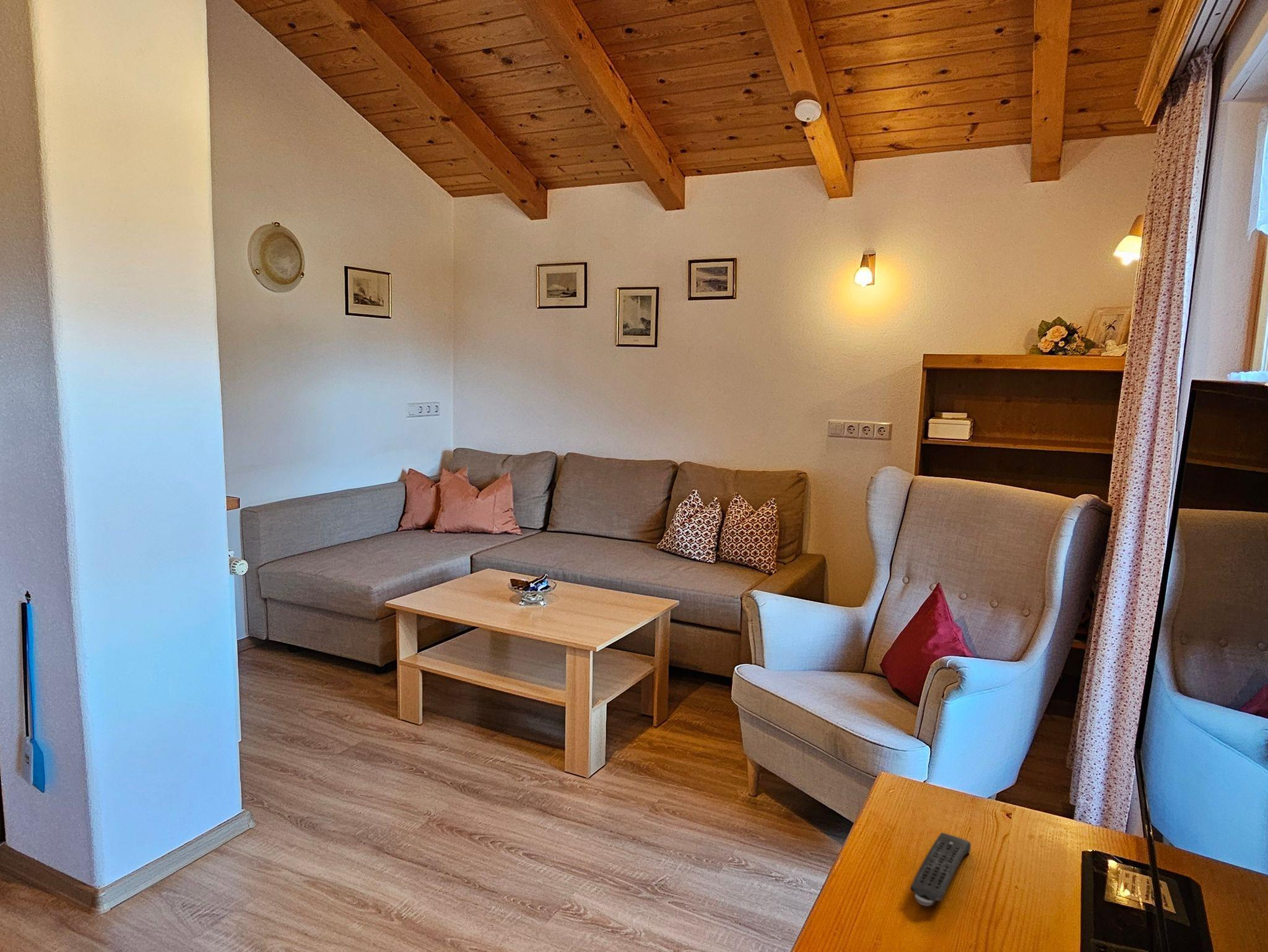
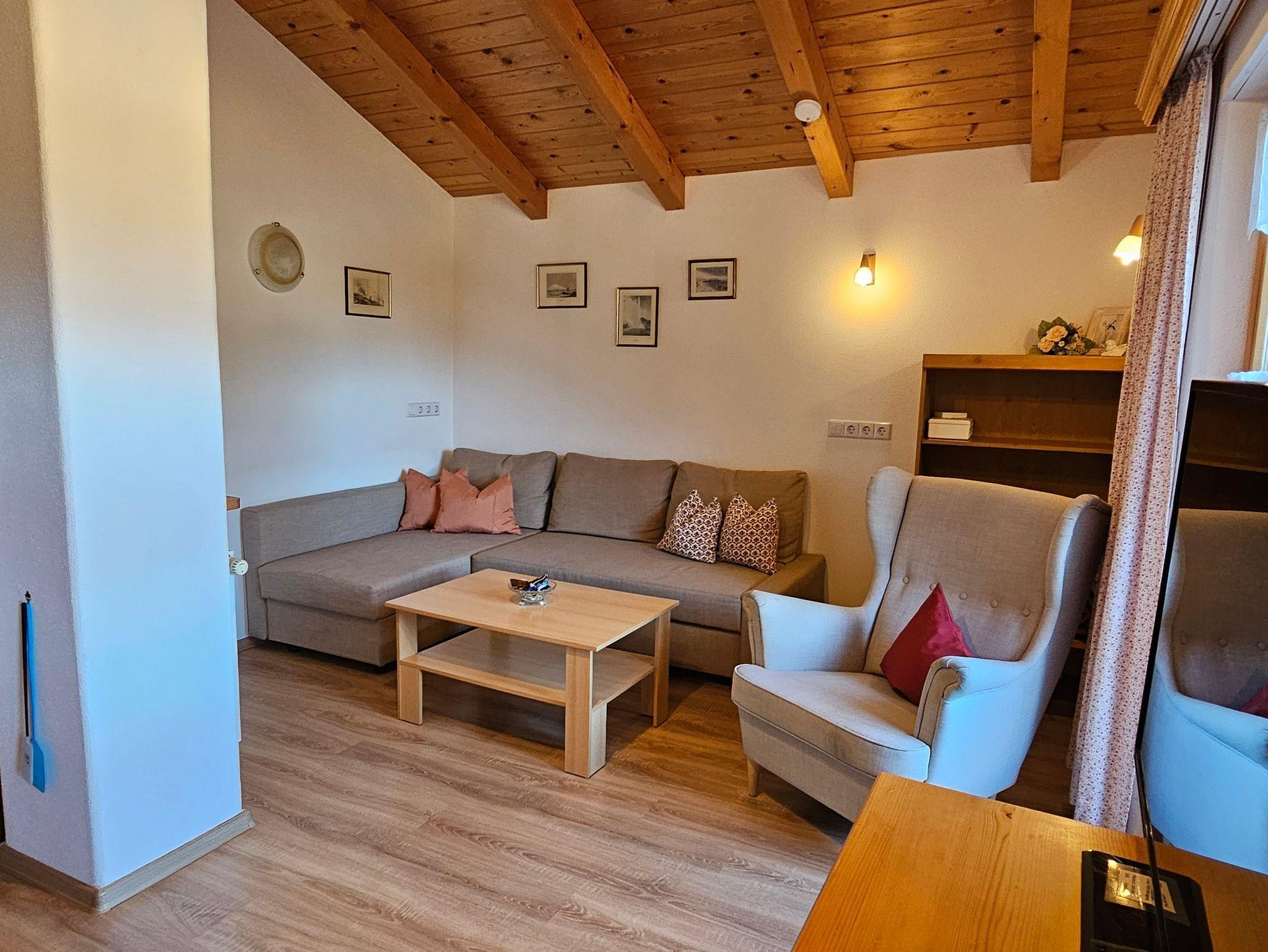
- remote control [910,832,971,907]
